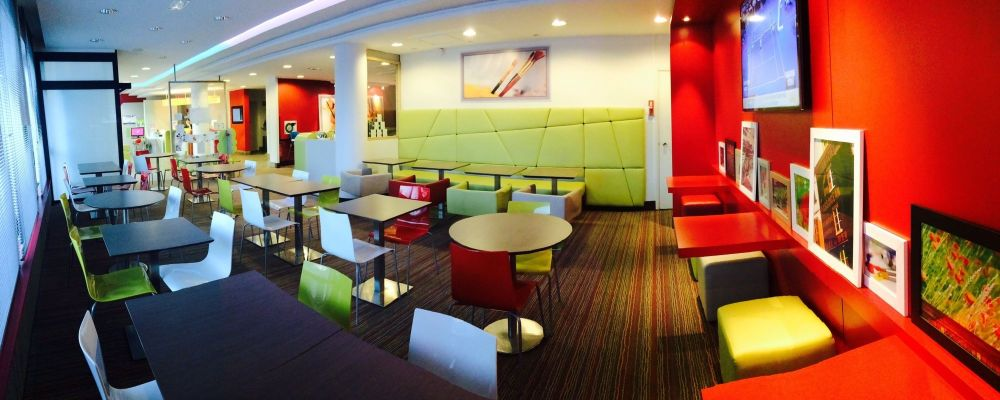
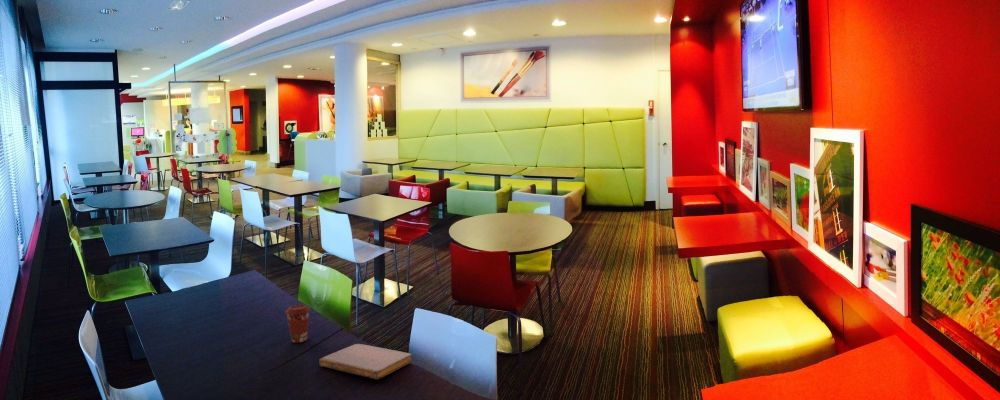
+ coffee cup [284,304,311,344]
+ notebook [318,343,413,380]
